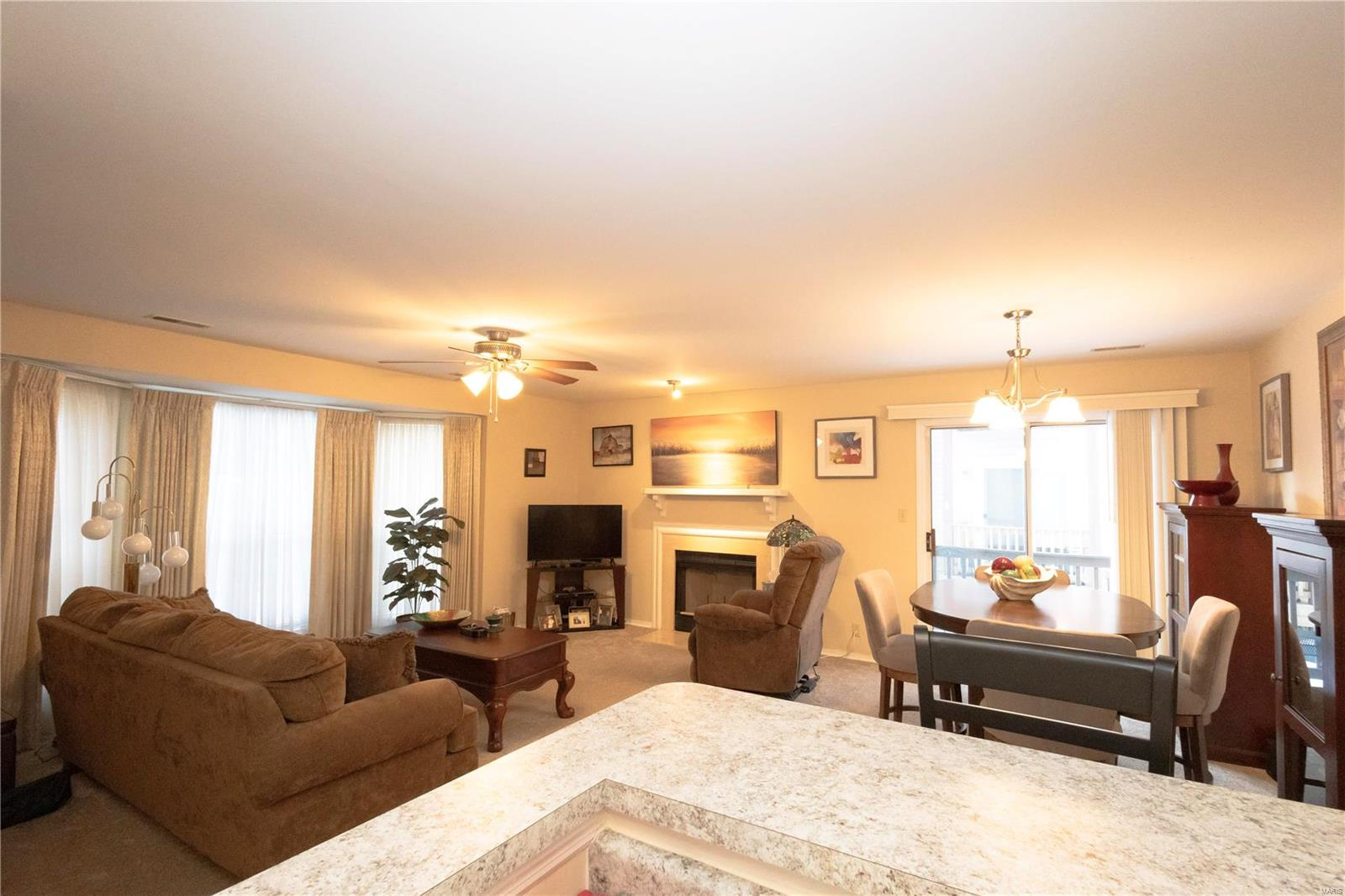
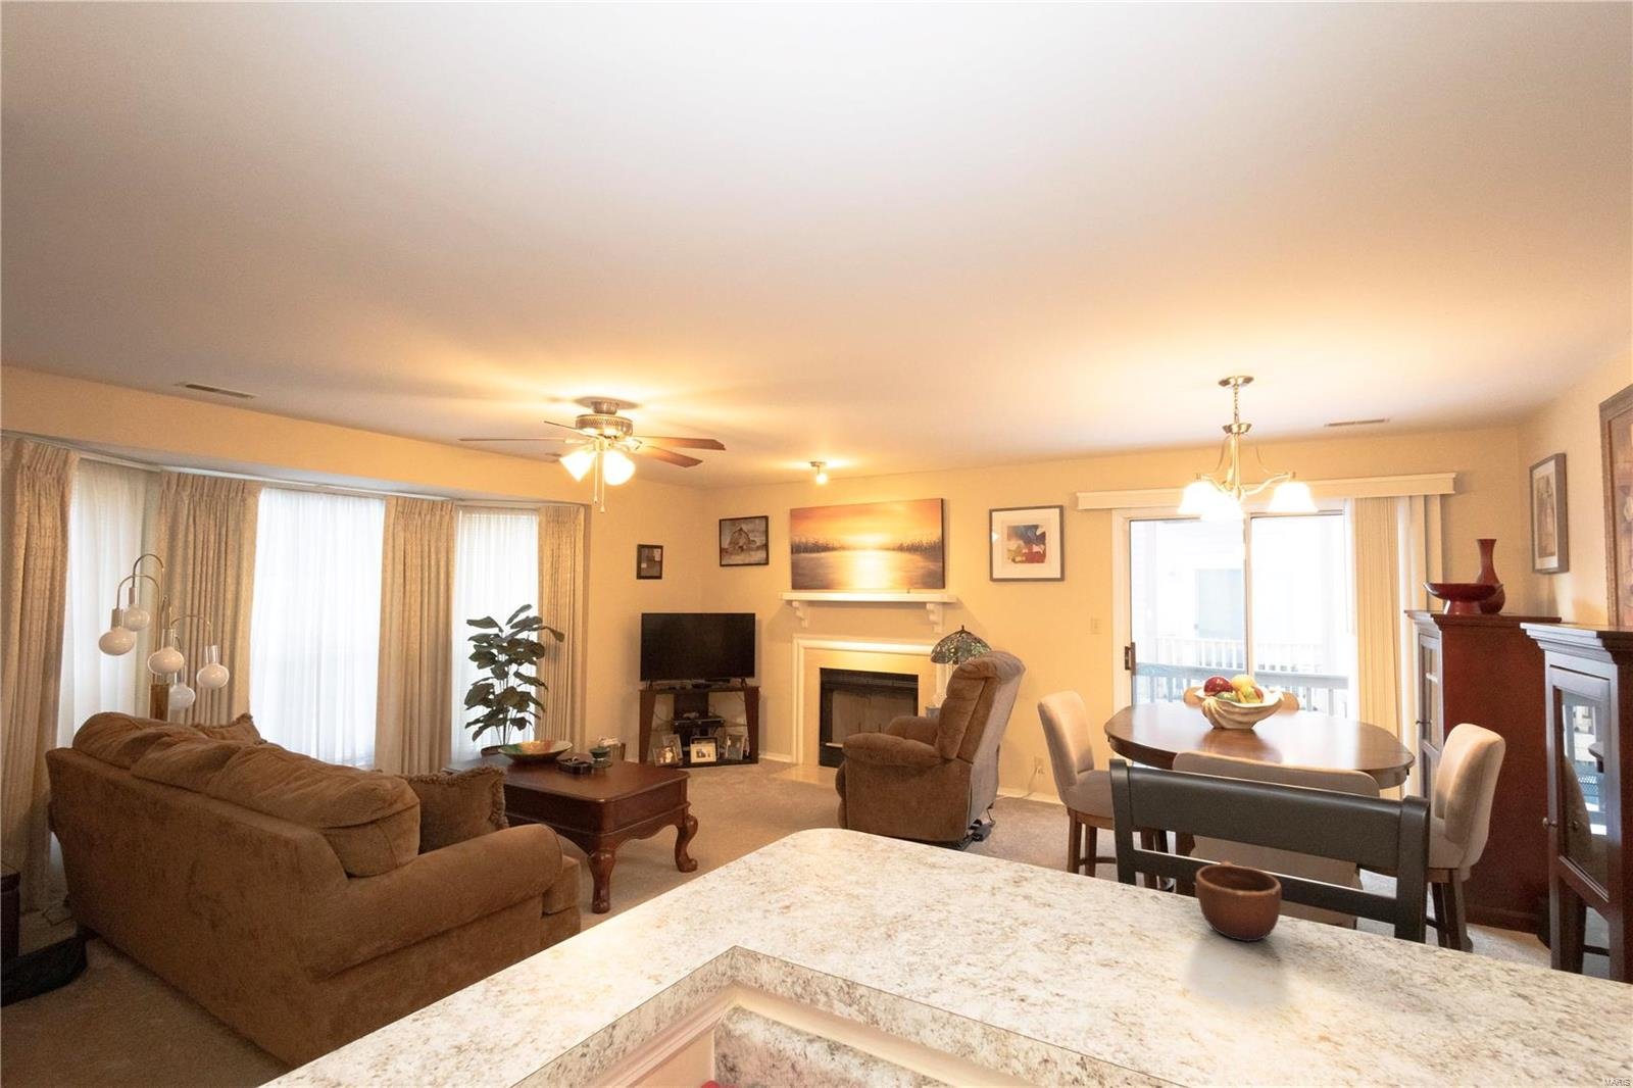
+ mug [1195,860,1282,942]
